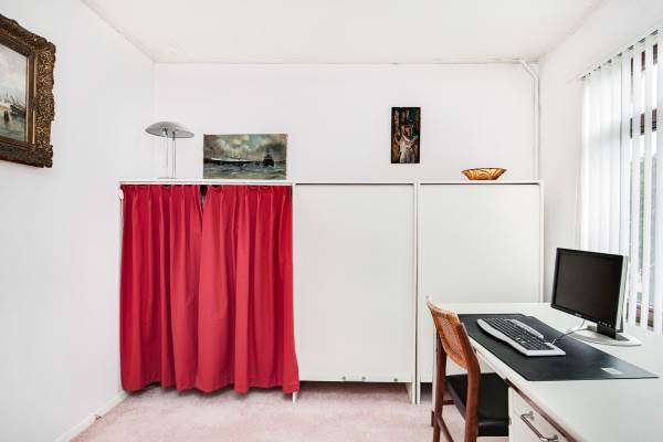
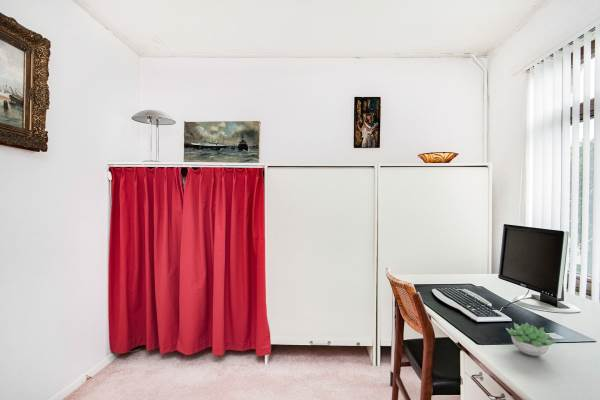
+ succulent plant [505,322,557,357]
